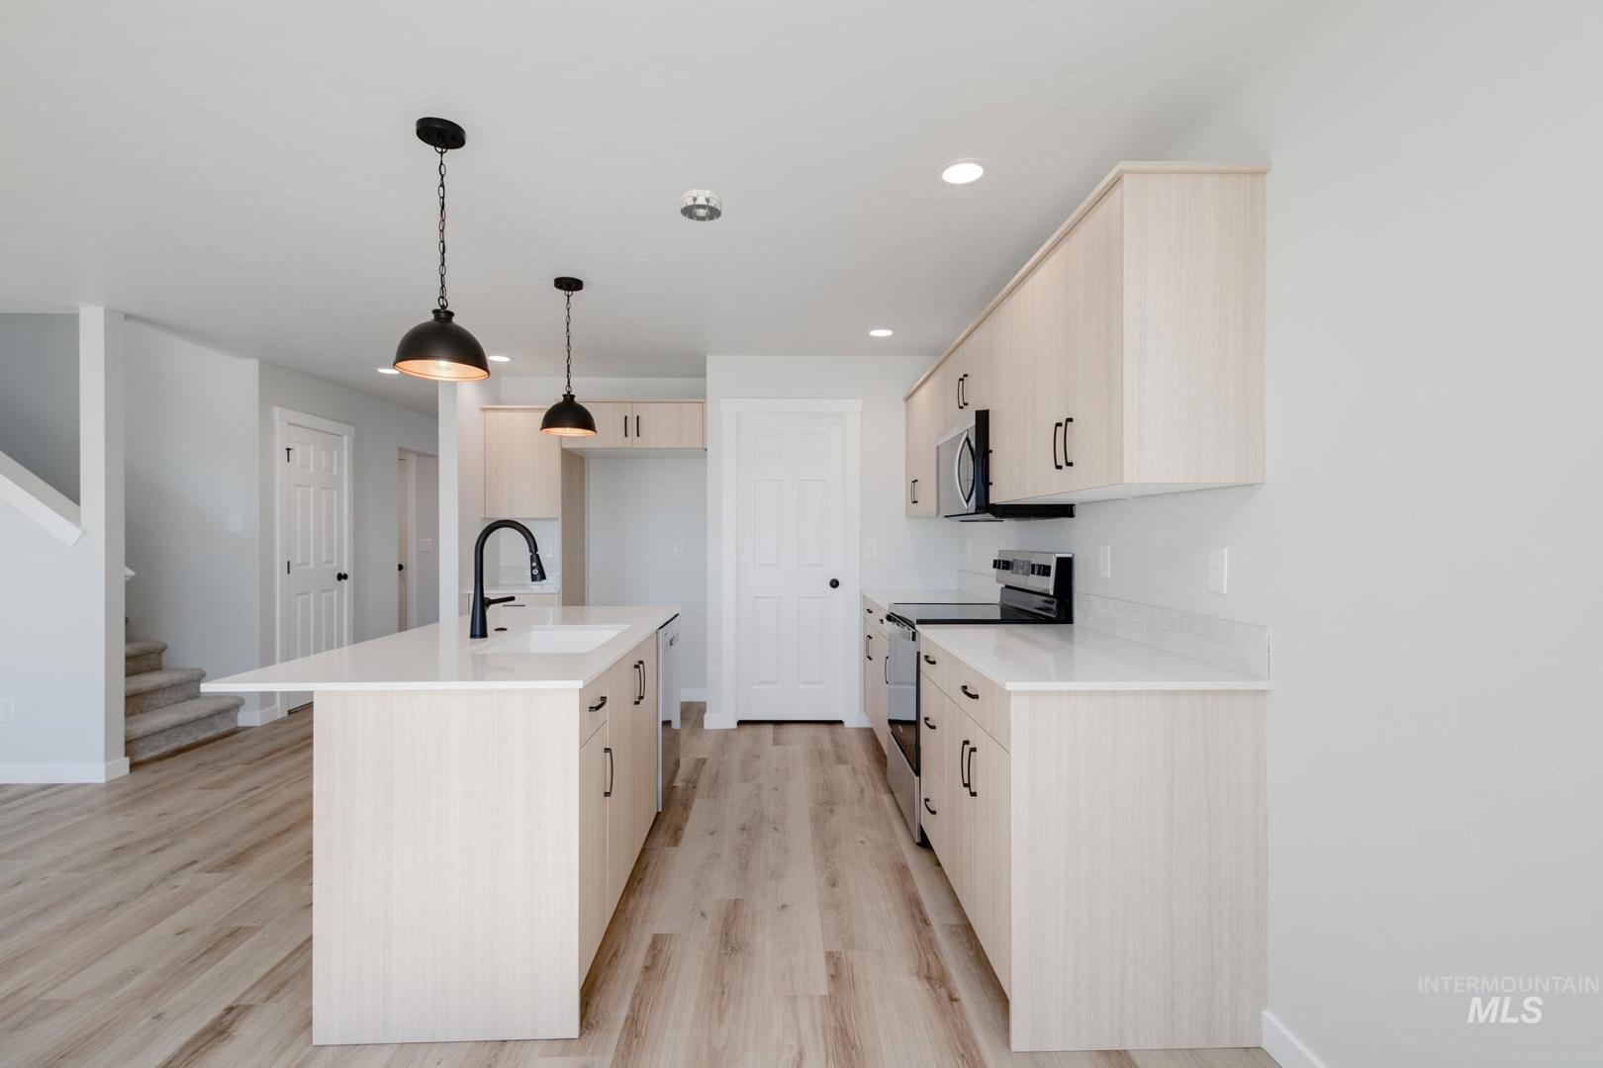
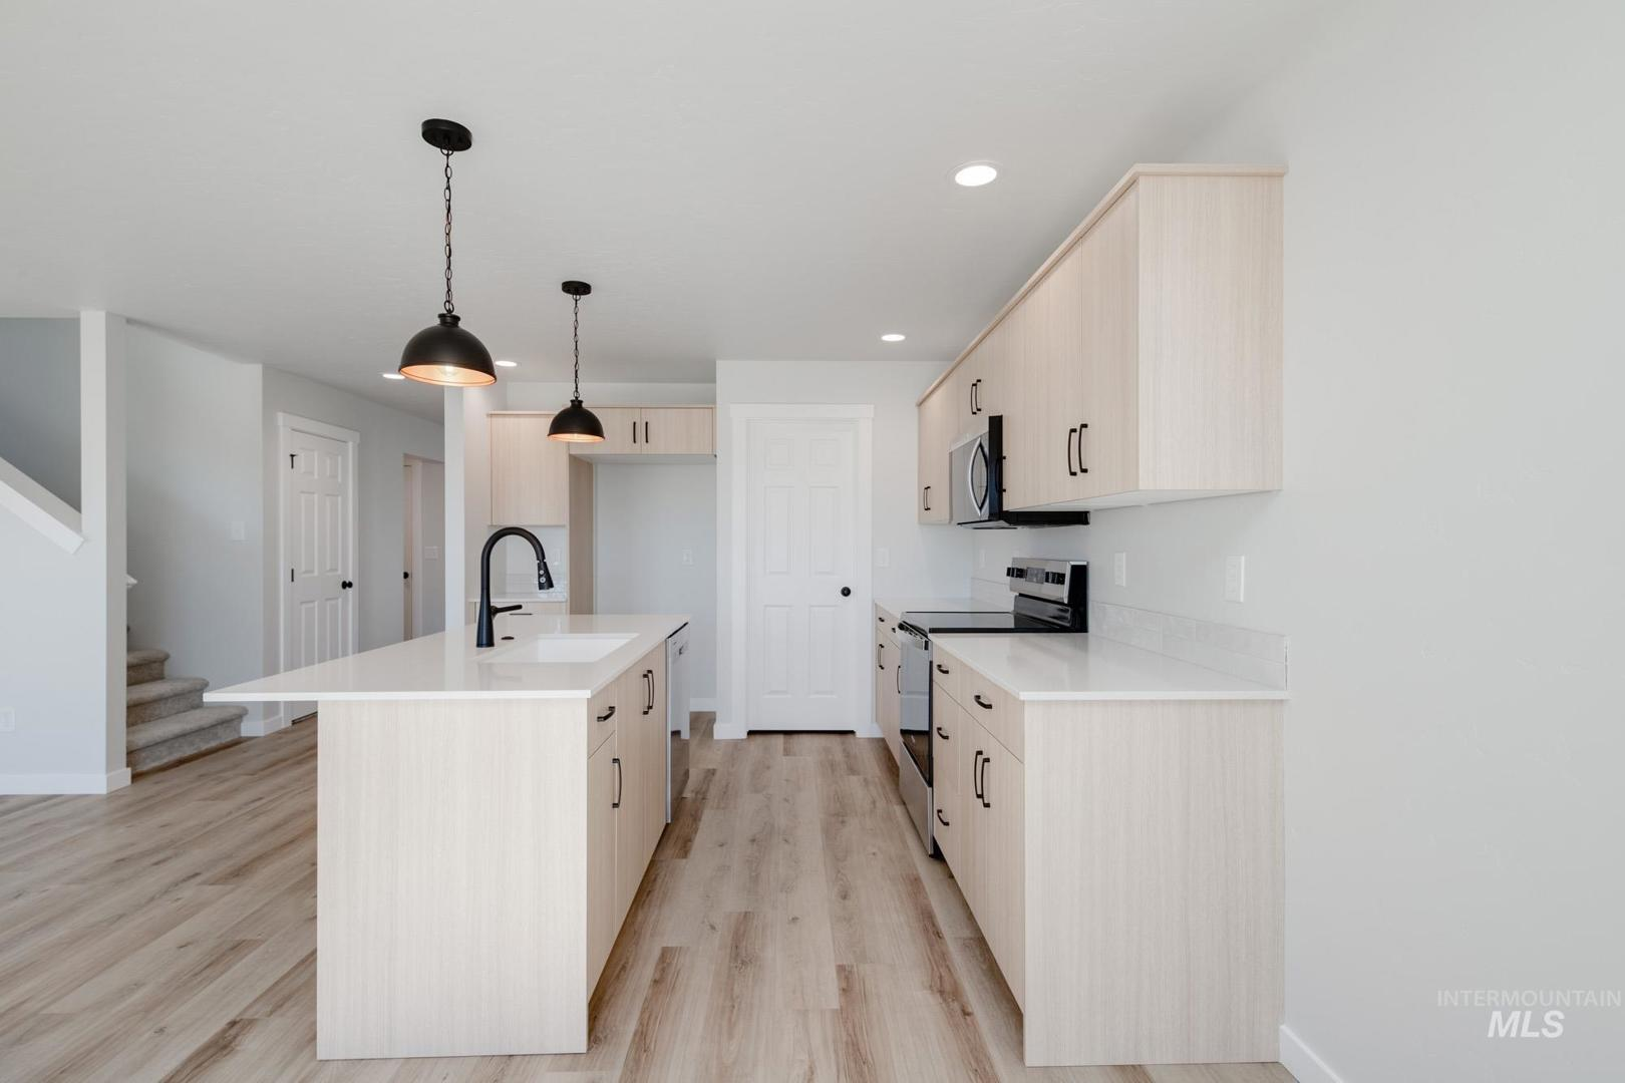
- smoke detector [680,188,723,223]
